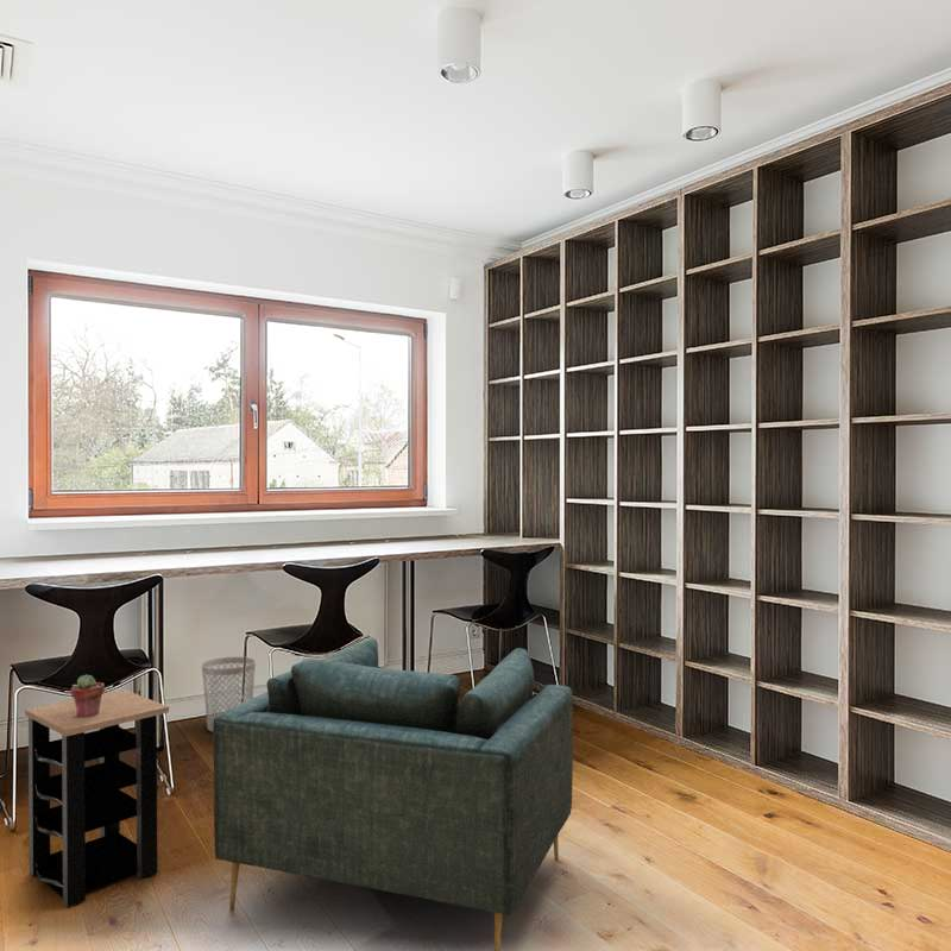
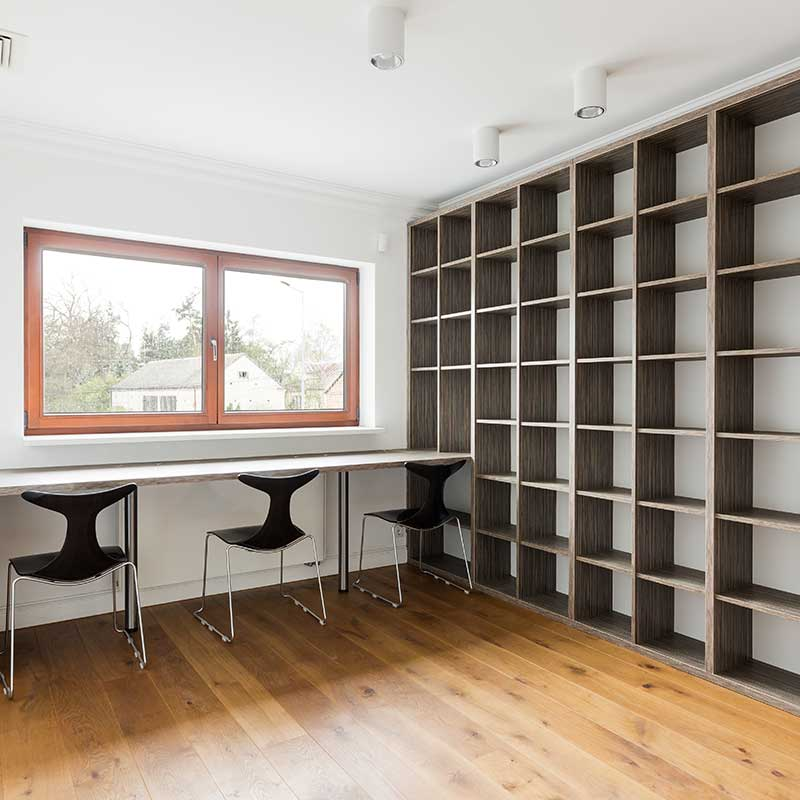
- side table [24,688,170,908]
- potted succulent [70,674,106,717]
- wastebasket [201,656,257,732]
- armchair [212,637,574,951]
